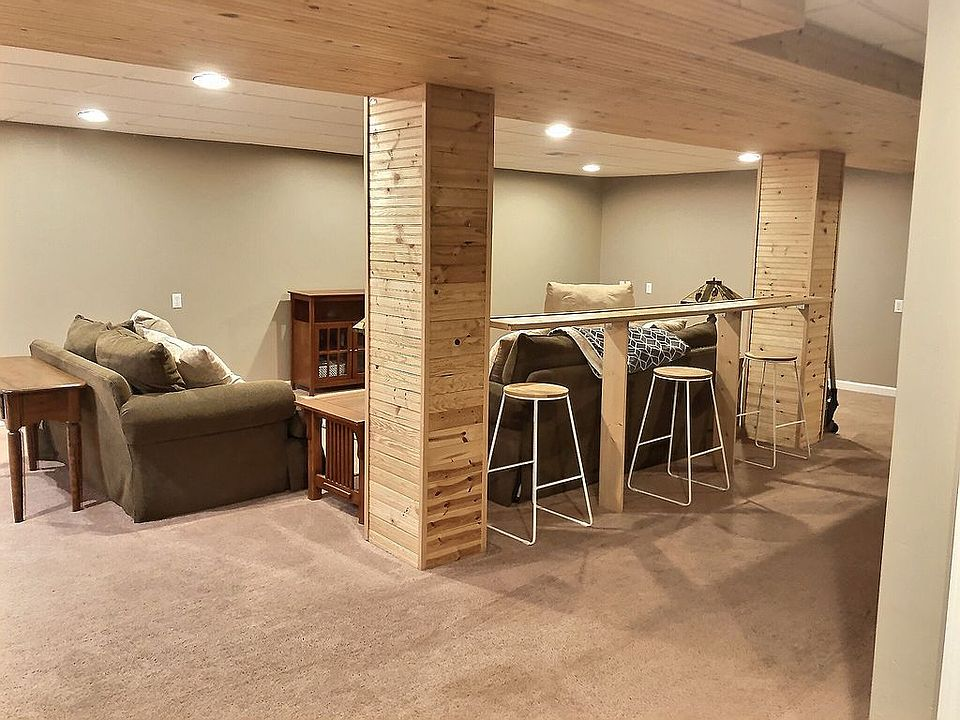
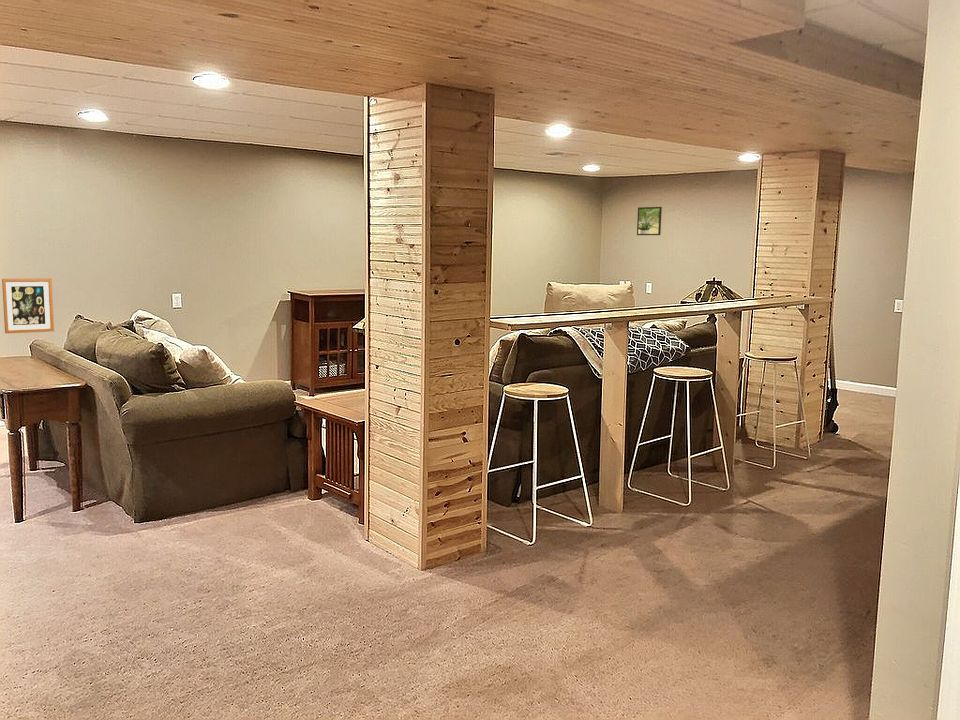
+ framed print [636,206,663,236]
+ wall art [1,277,55,334]
